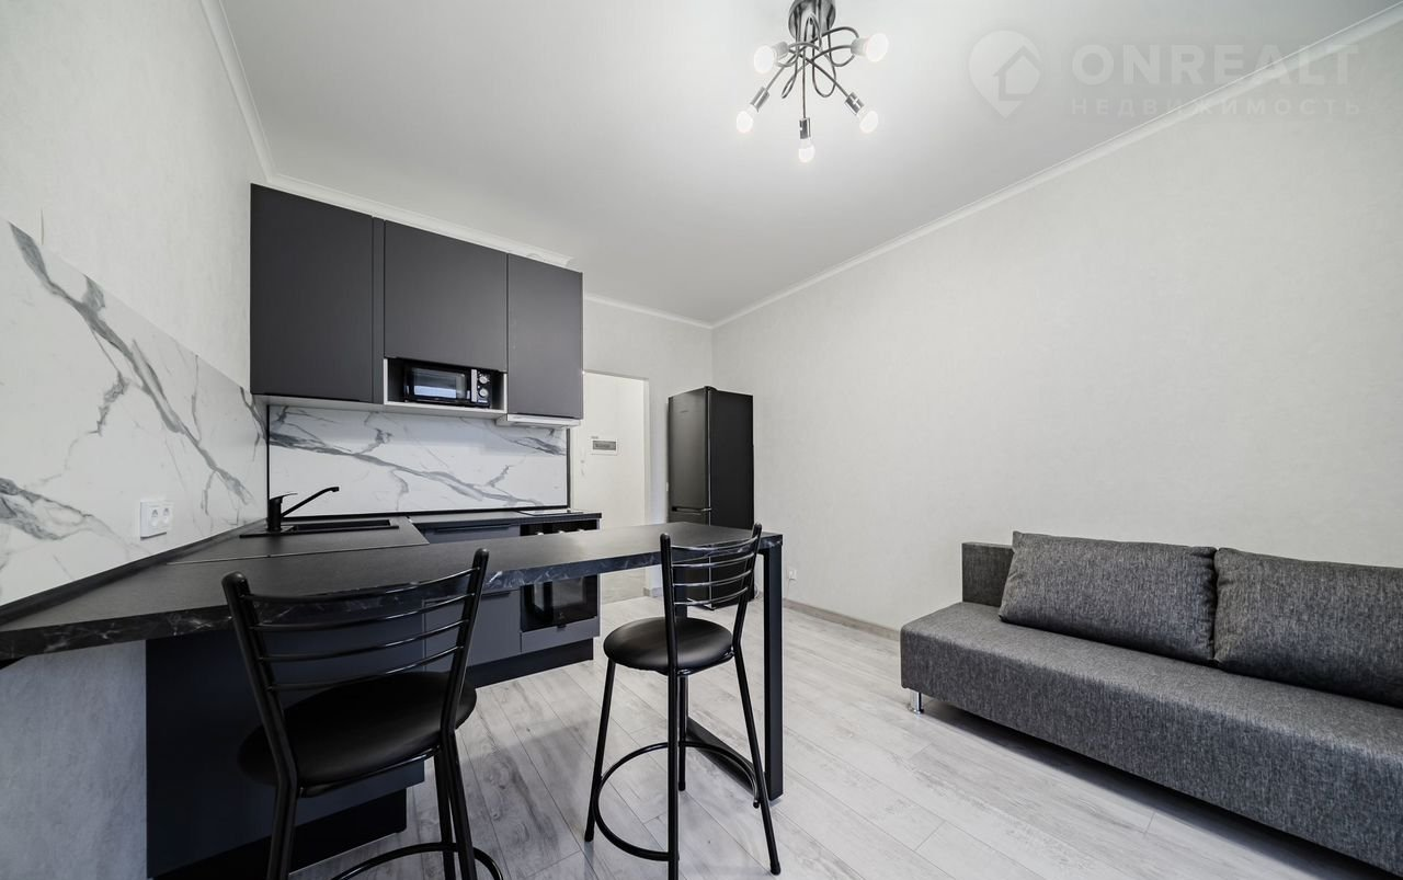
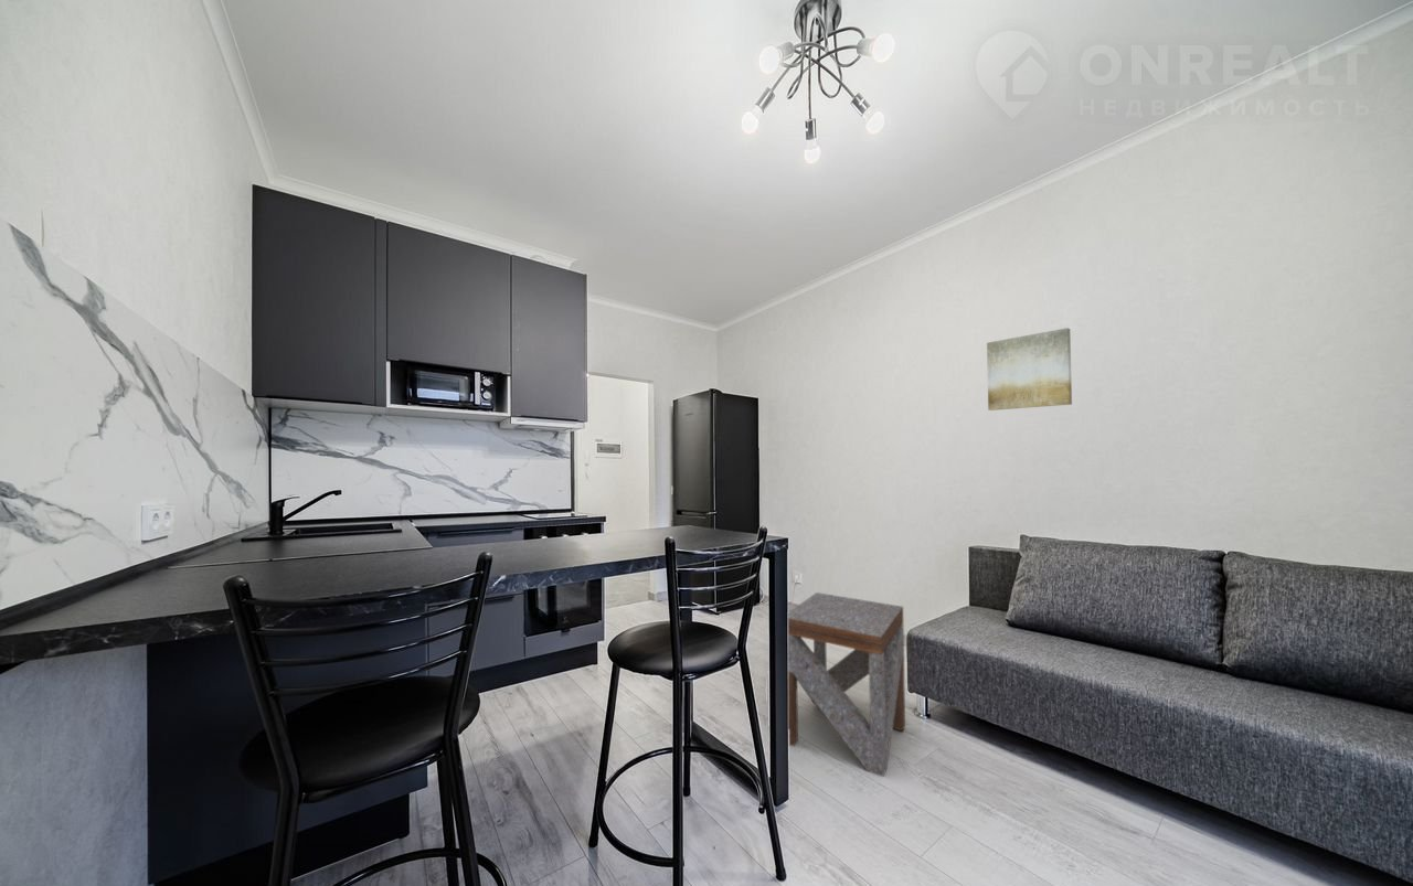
+ wall art [986,327,1073,412]
+ side table [787,591,906,778]
